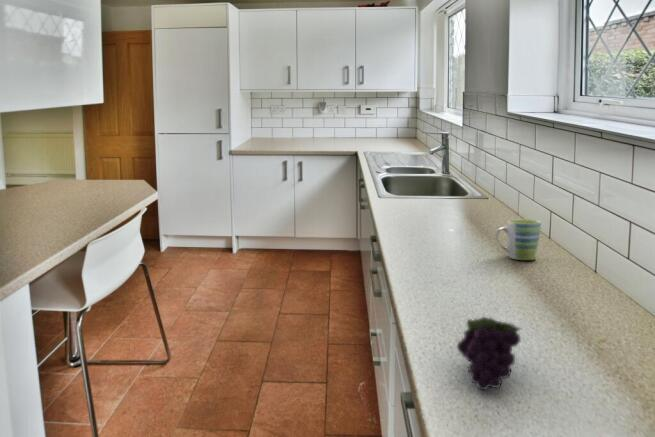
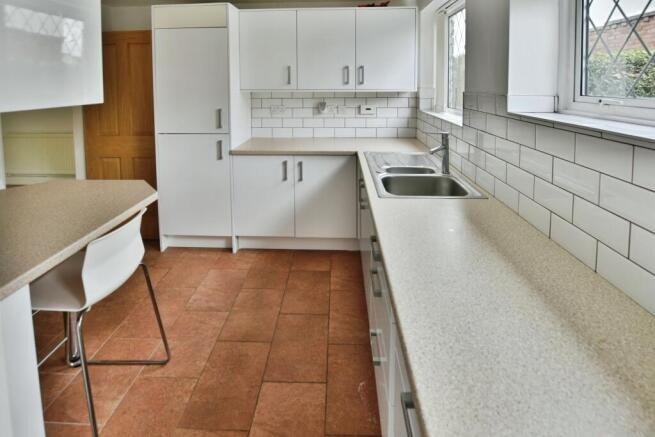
- mug [494,218,542,261]
- fruit [455,316,523,391]
